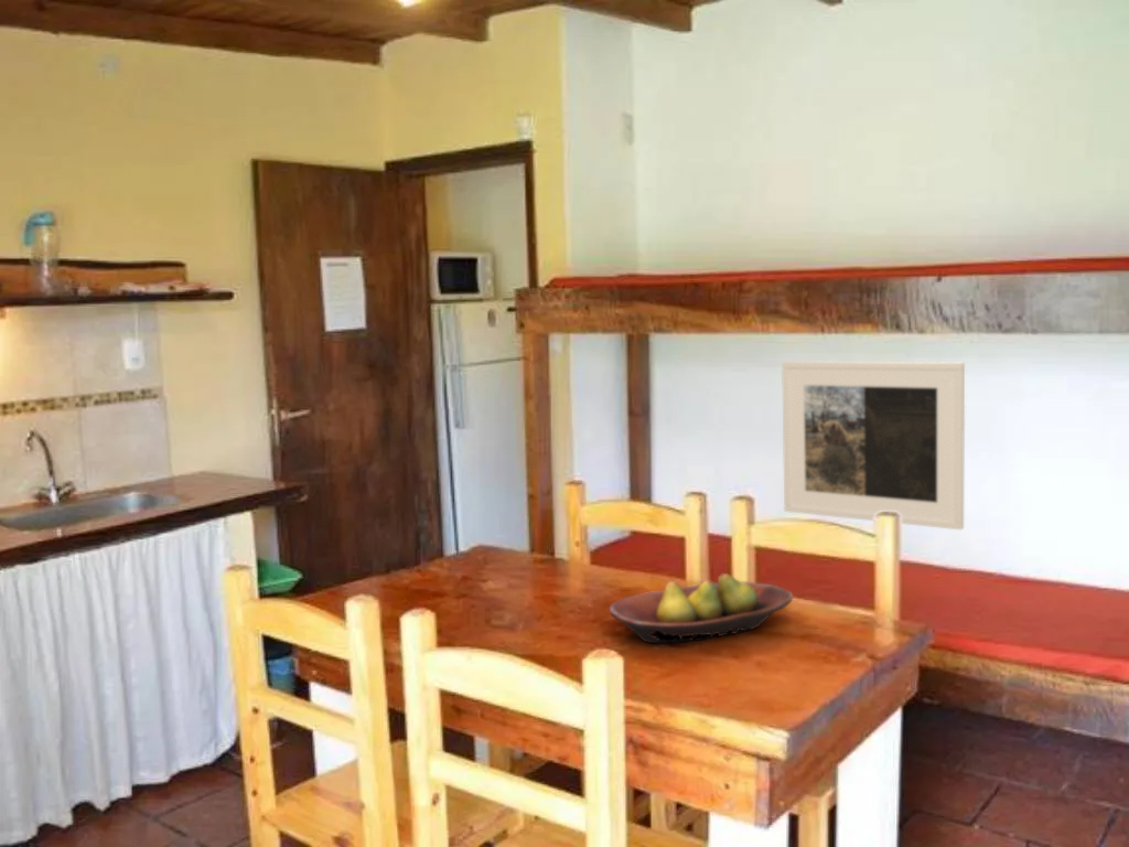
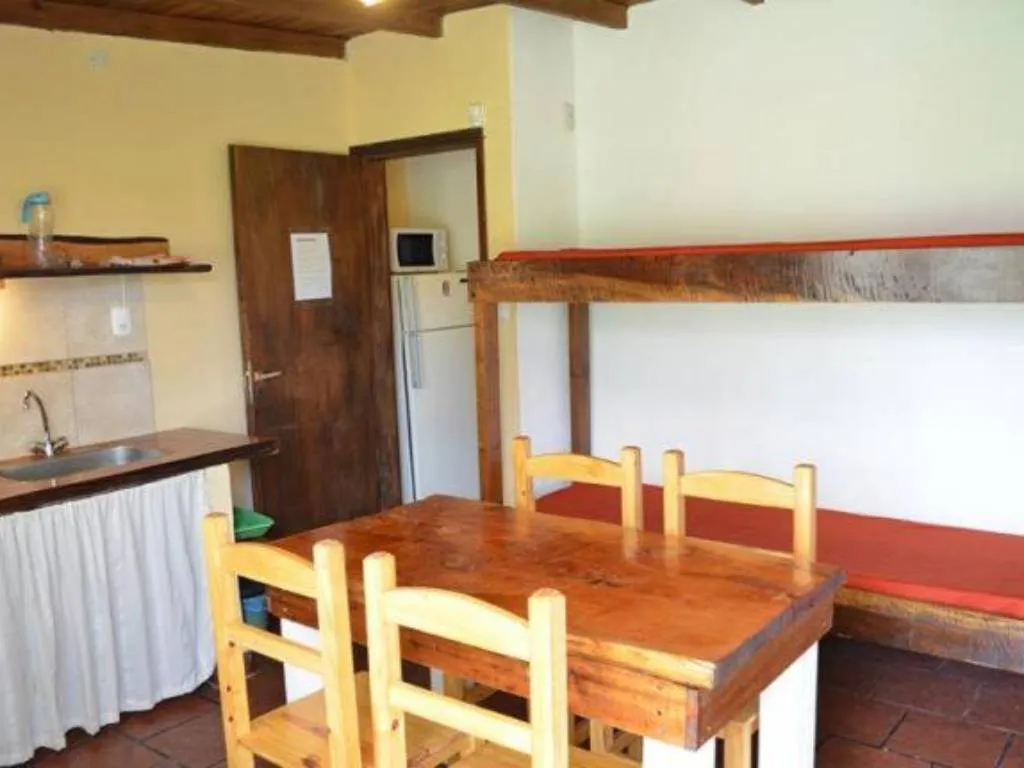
- fruit bowl [609,572,794,644]
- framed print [781,361,966,530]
